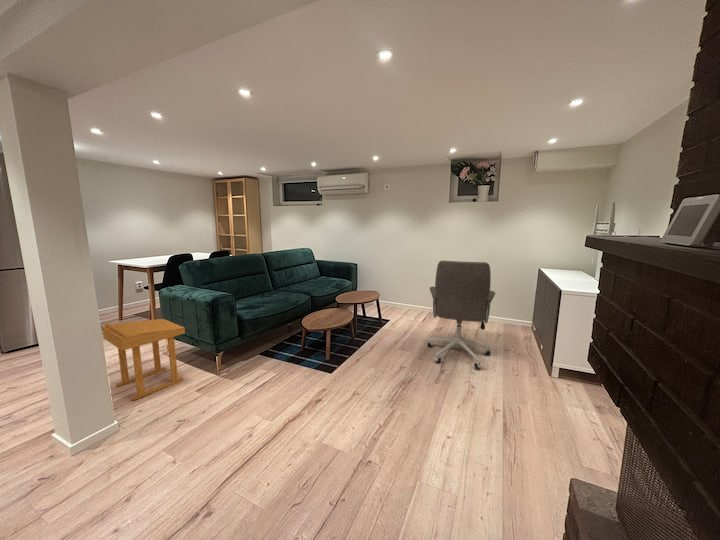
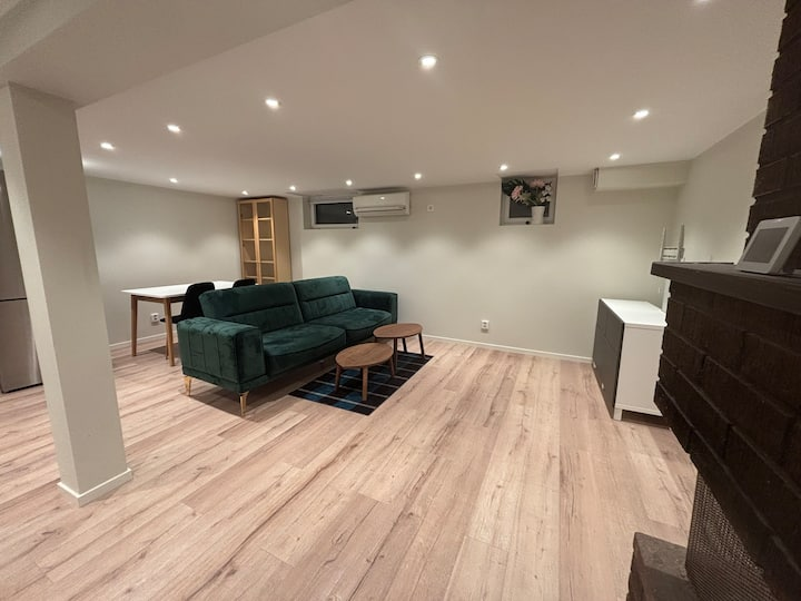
- office chair [426,260,496,370]
- side table [101,318,186,401]
